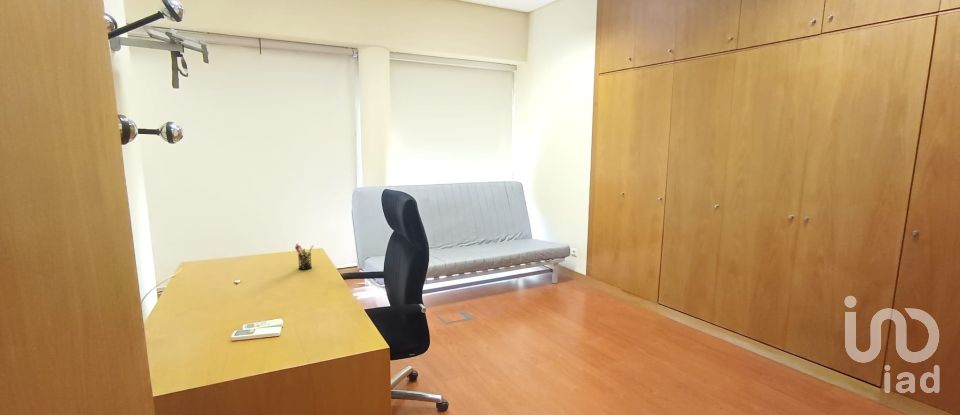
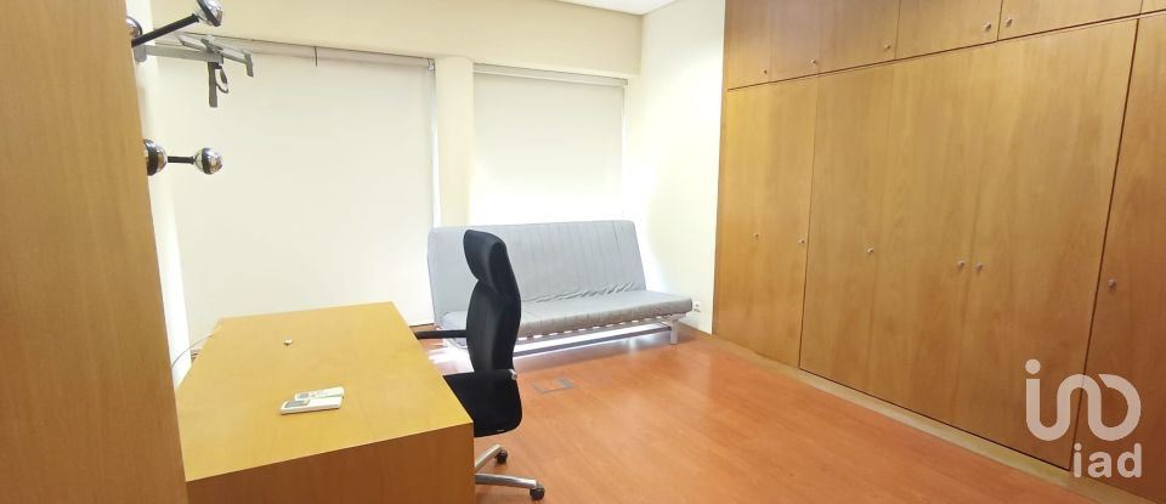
- pen holder [294,243,314,270]
